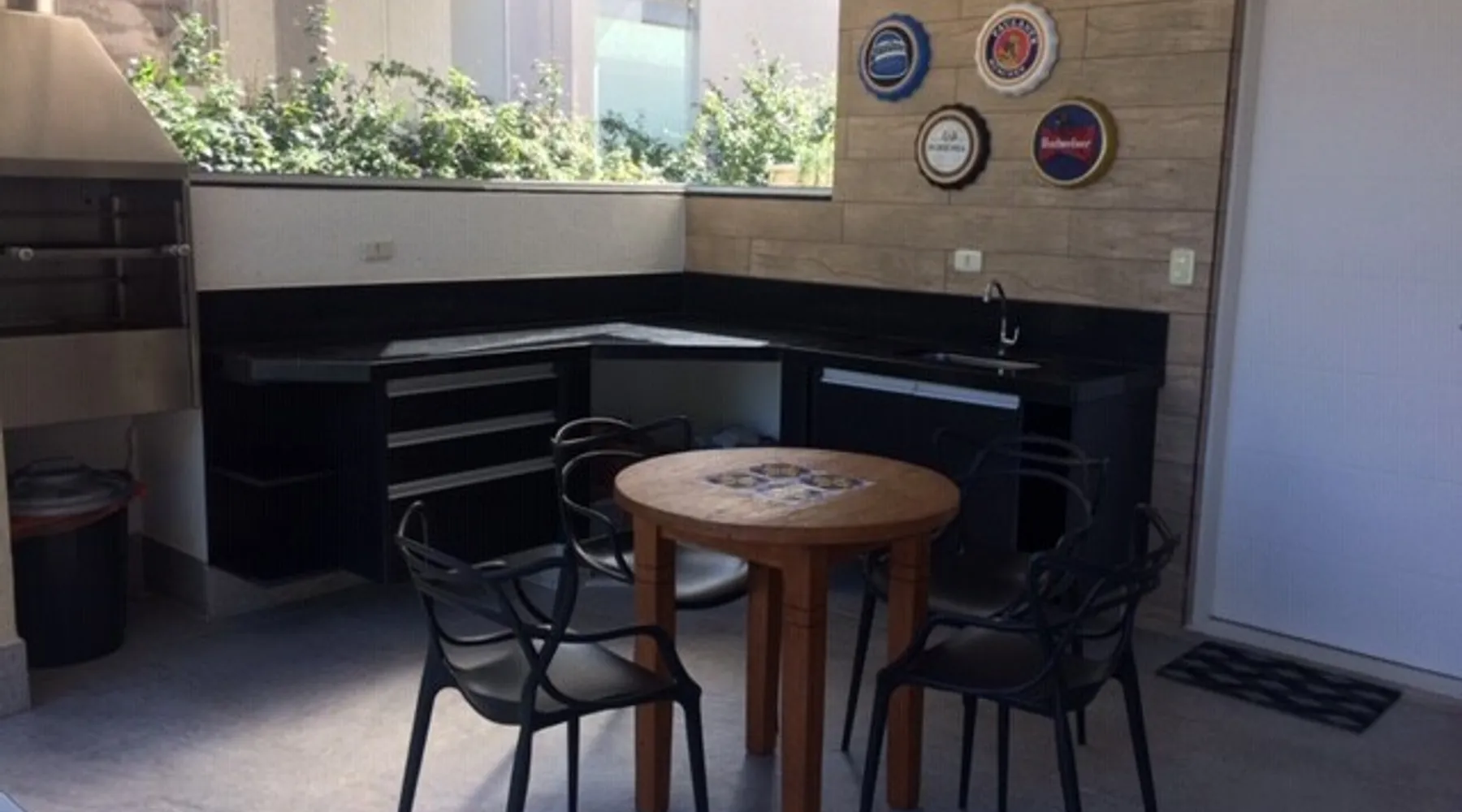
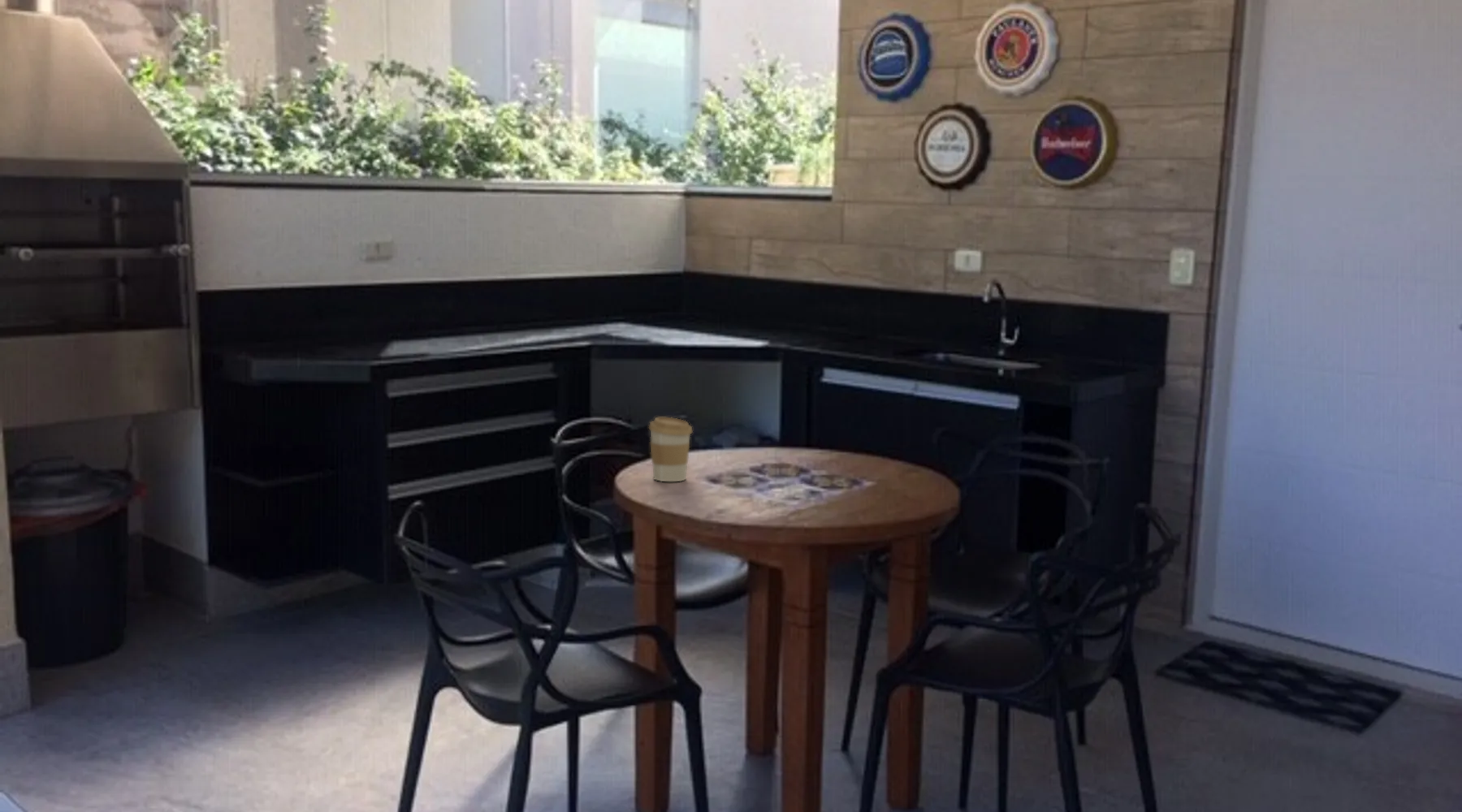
+ coffee cup [648,417,694,482]
